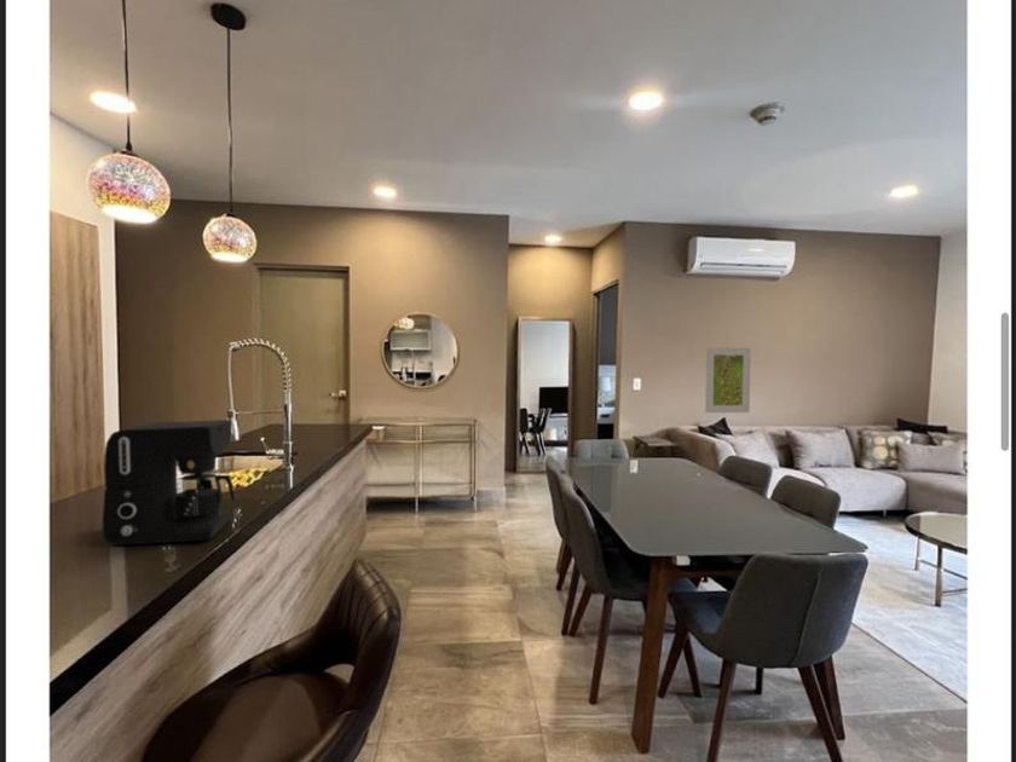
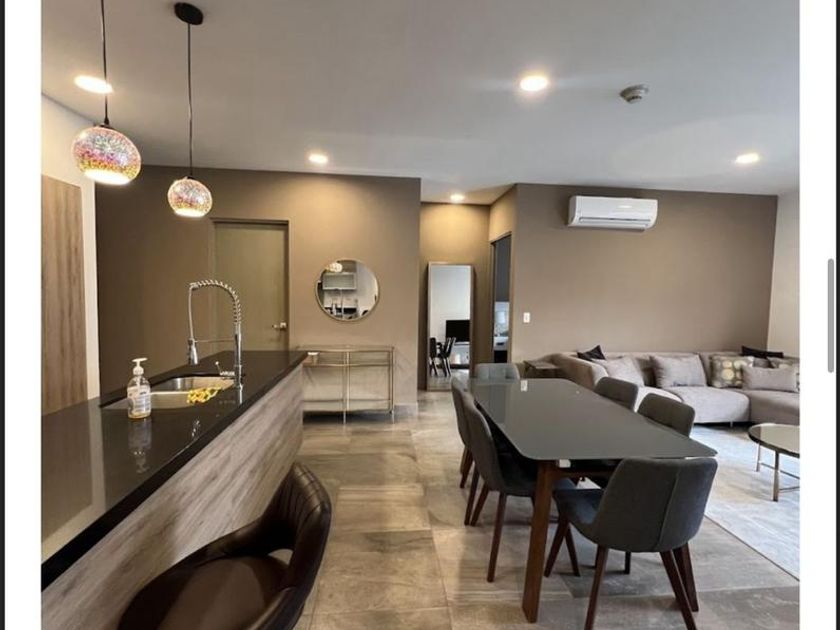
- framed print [704,346,752,414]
- coffee maker [102,418,236,547]
